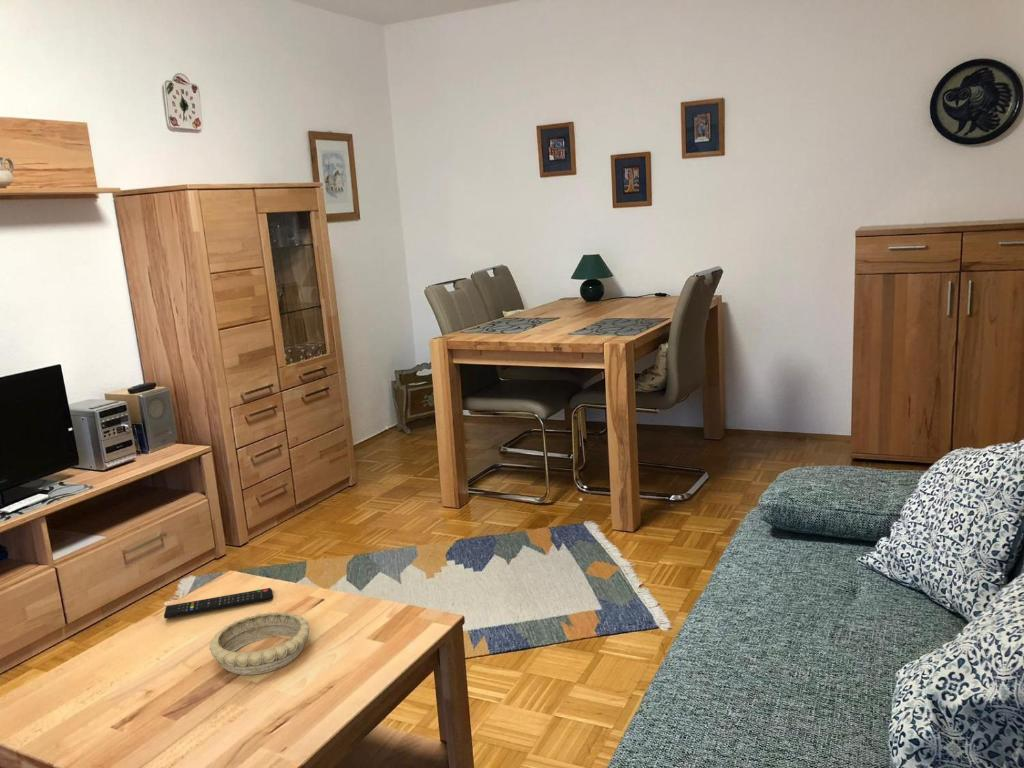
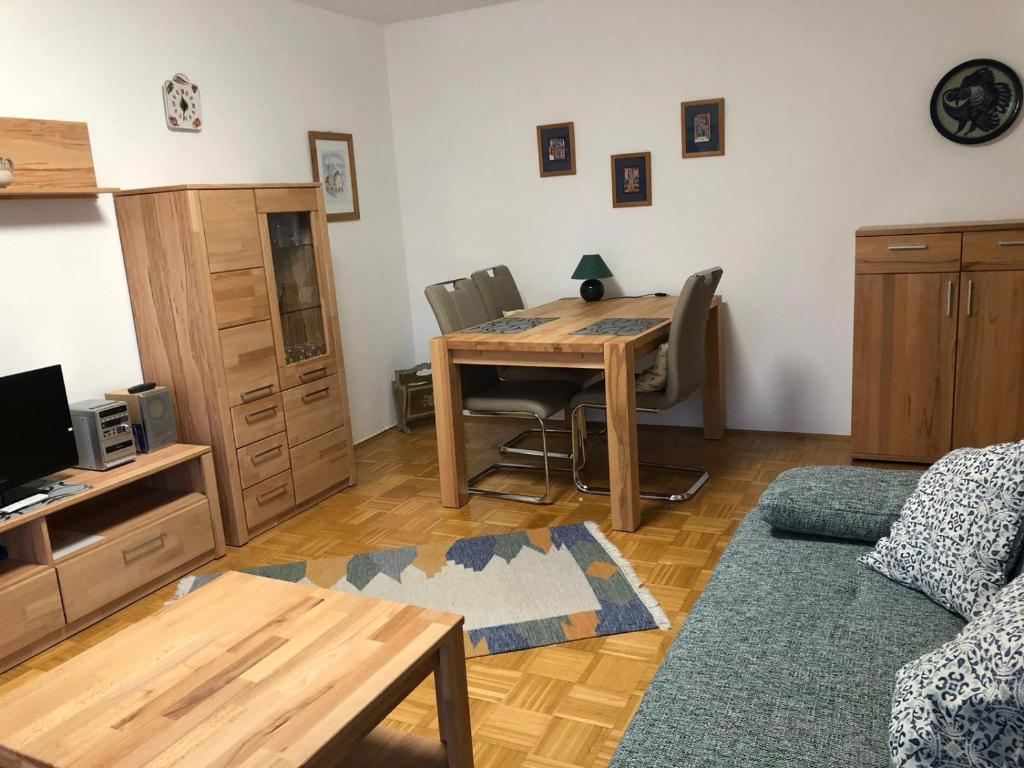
- decorative bowl [208,611,311,676]
- remote control [163,587,274,619]
